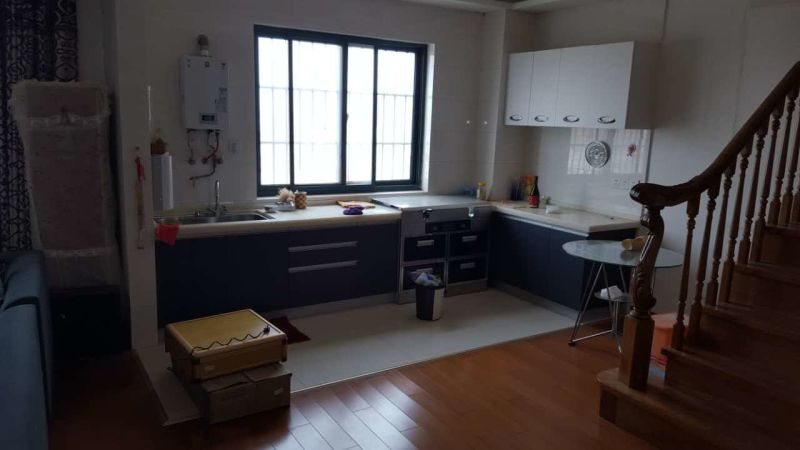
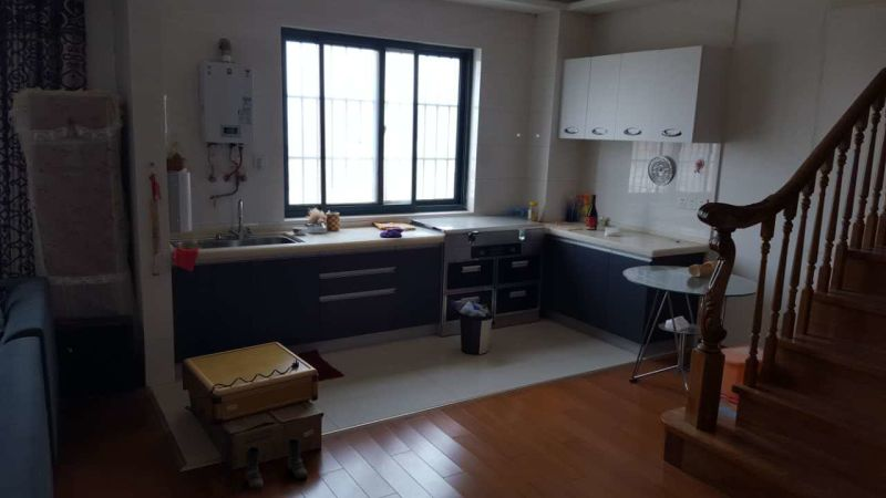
+ boots [244,437,309,490]
